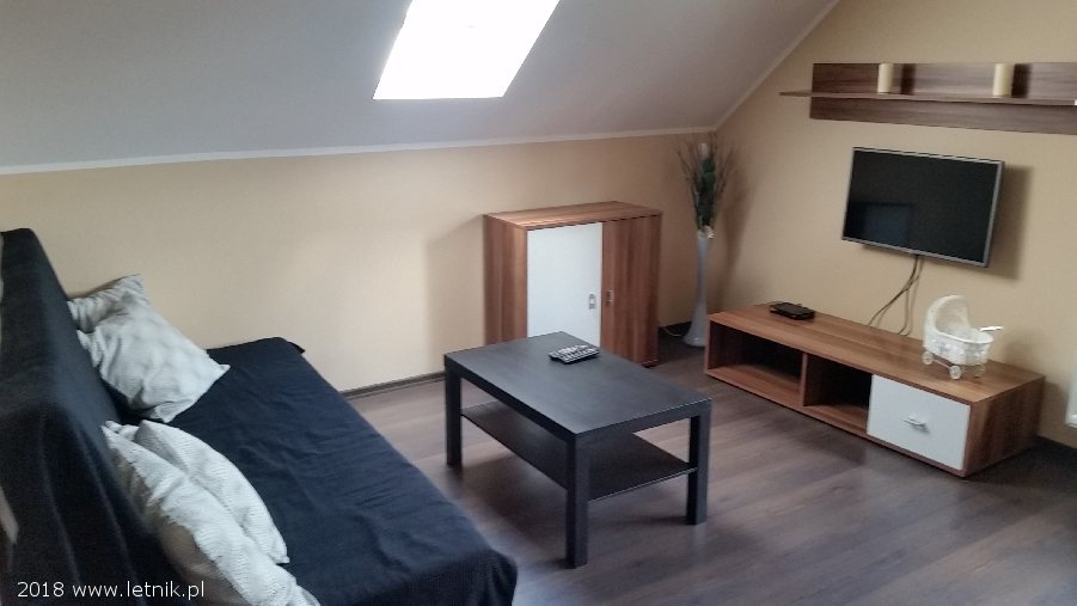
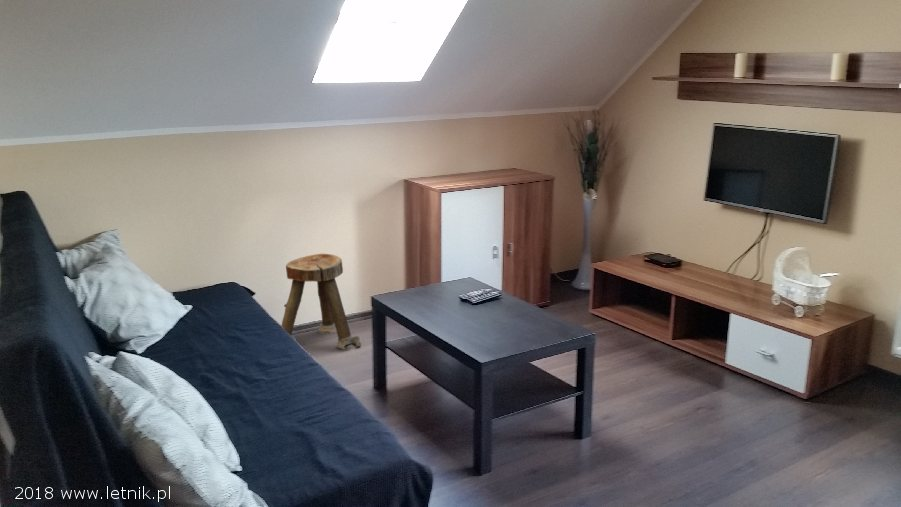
+ stool [280,253,362,350]
